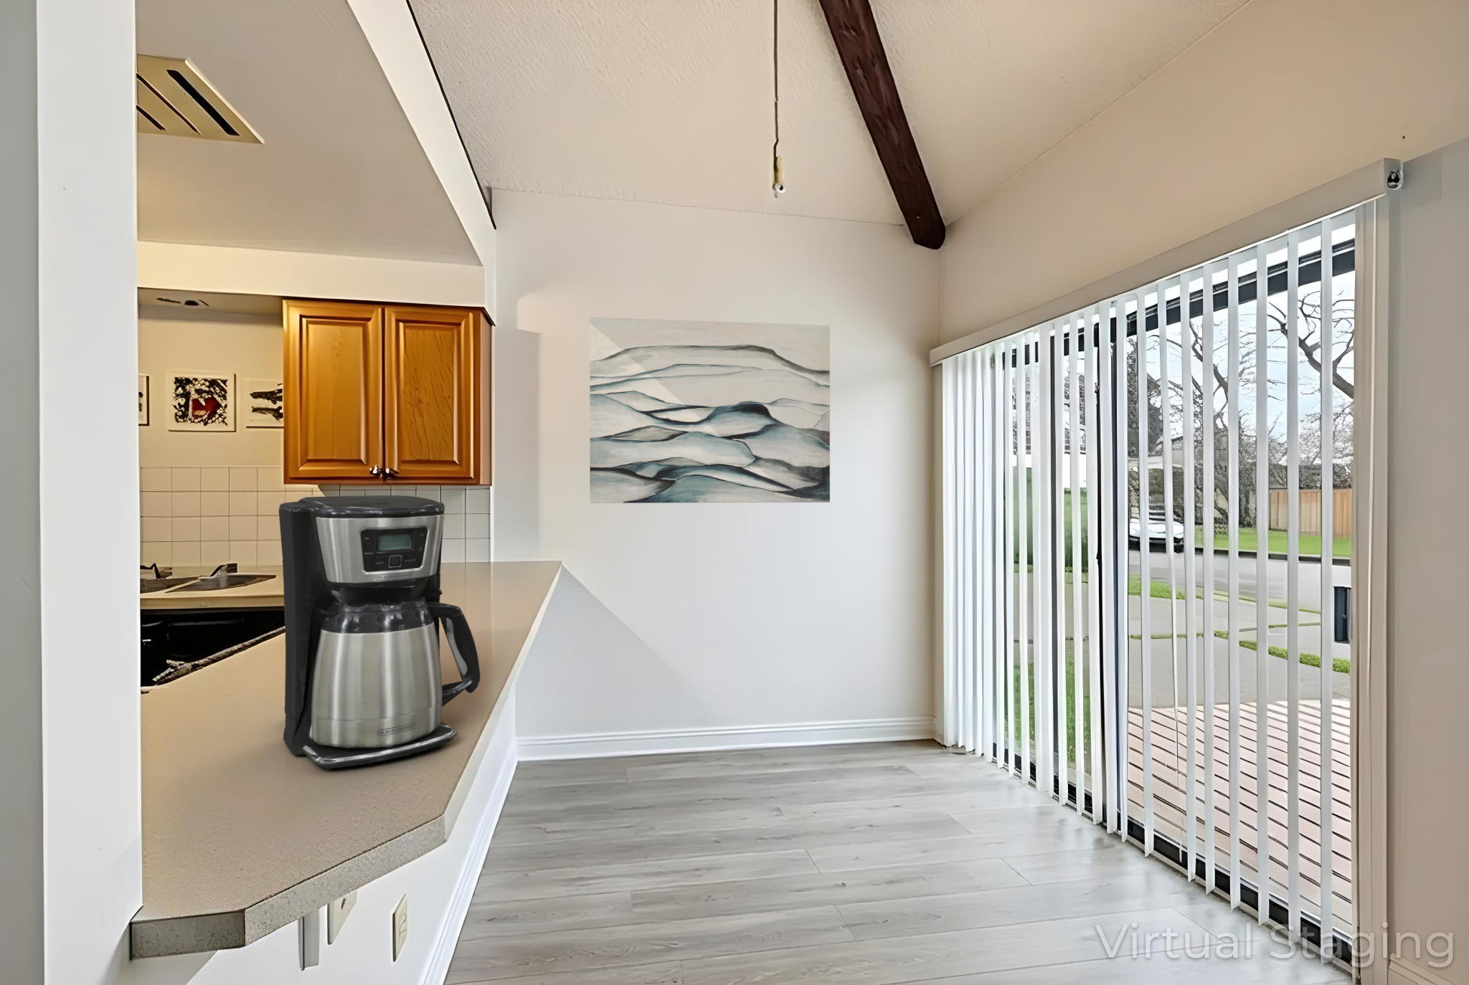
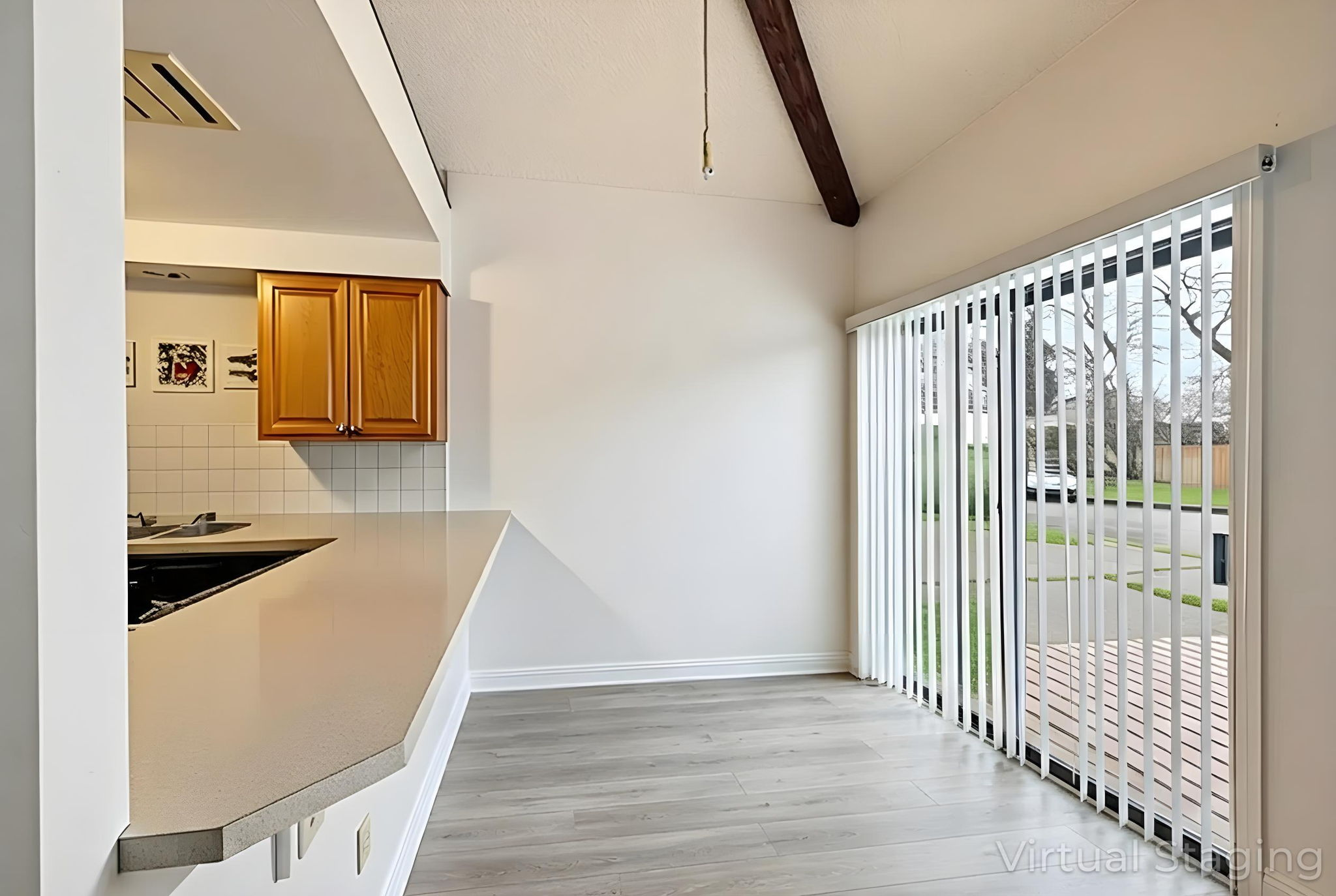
- coffee maker [278,495,481,770]
- wall art [589,317,830,503]
